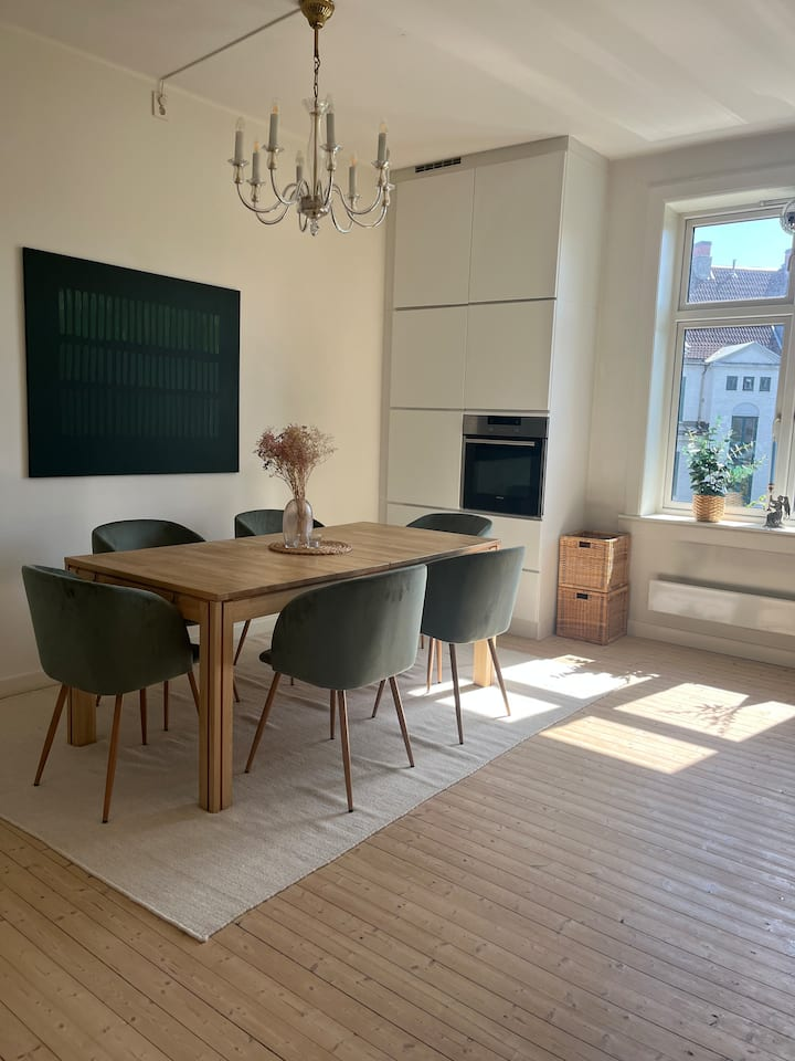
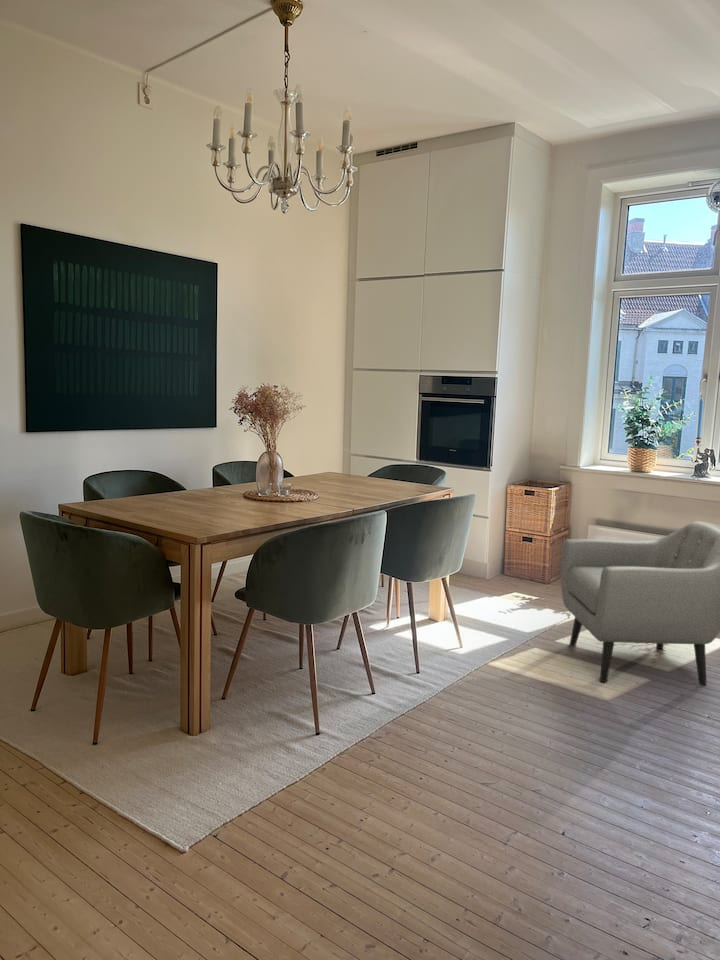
+ armchair [560,520,720,687]
